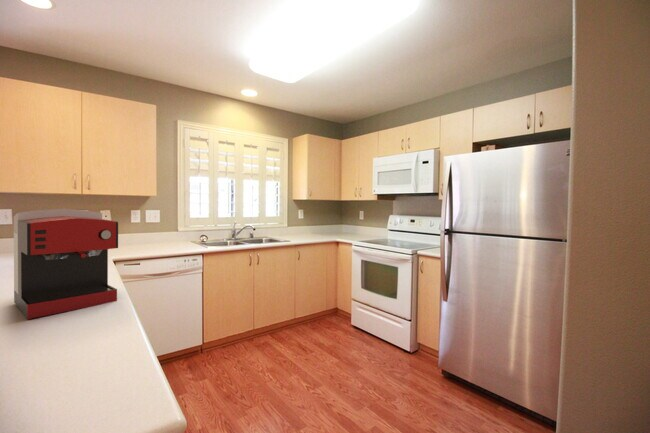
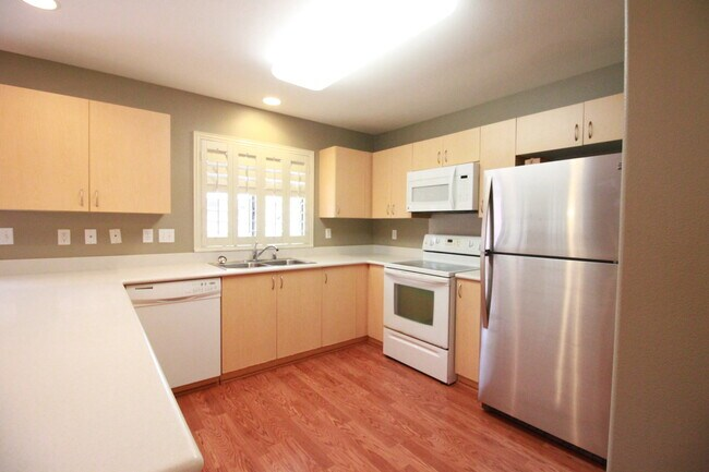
- coffee maker [13,208,119,320]
